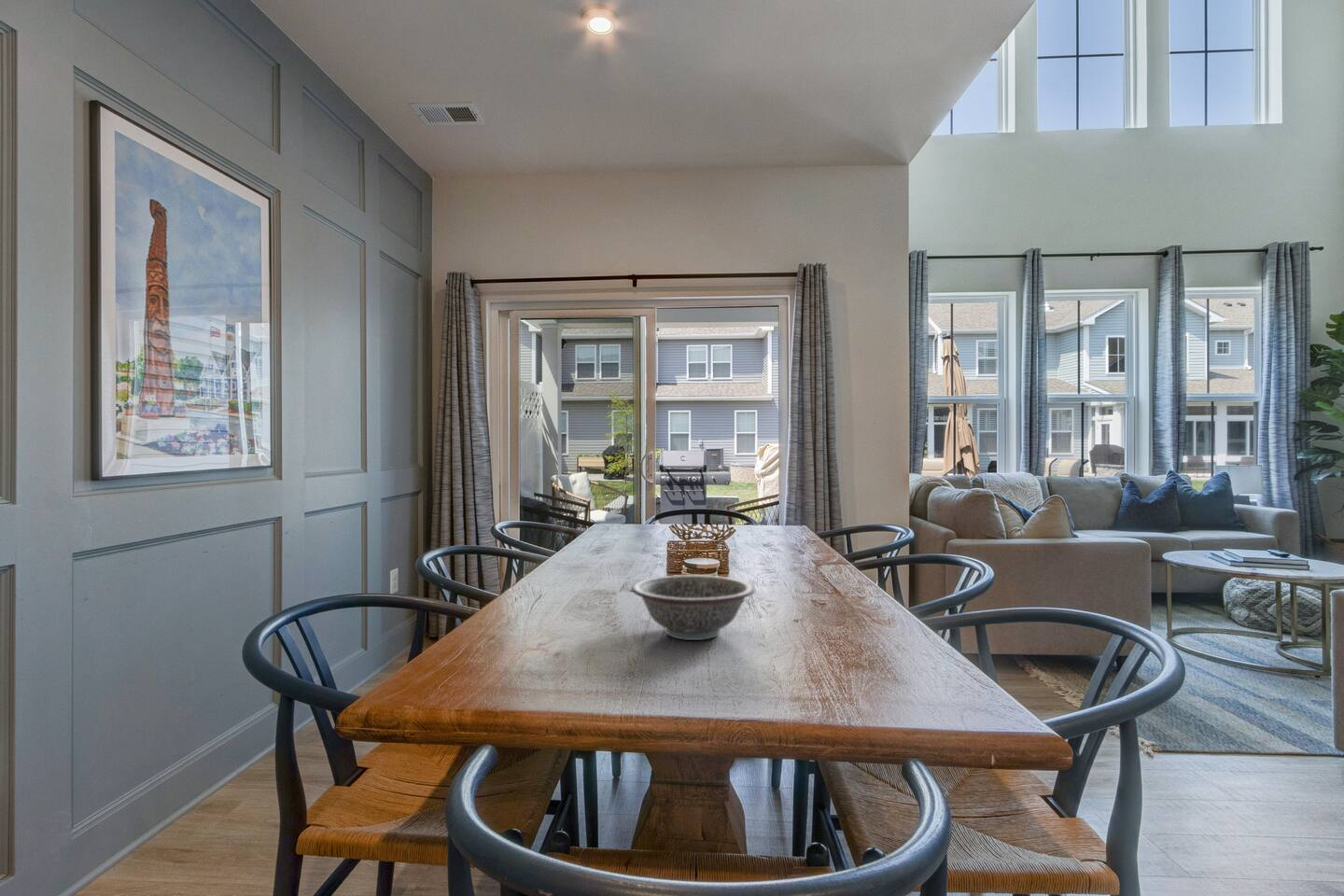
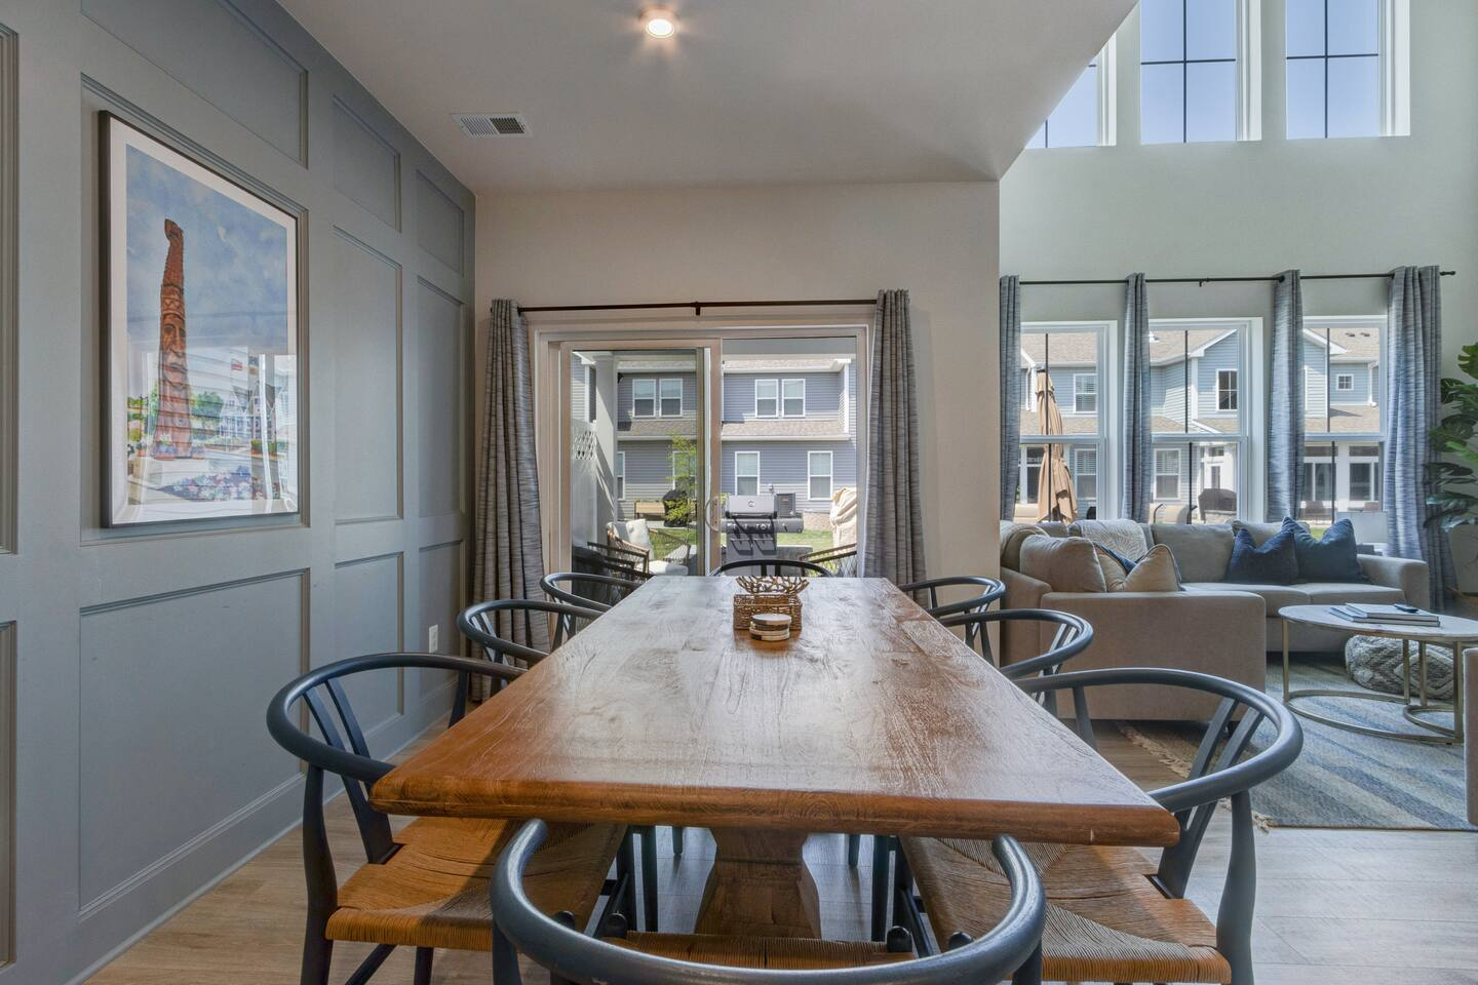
- decorative bowl [631,574,756,641]
